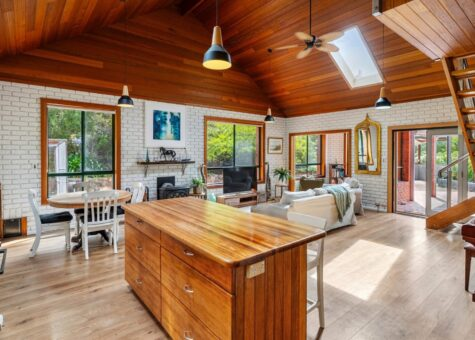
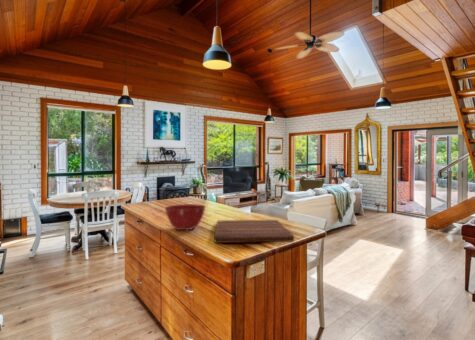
+ cutting board [213,219,295,244]
+ mixing bowl [164,203,207,231]
